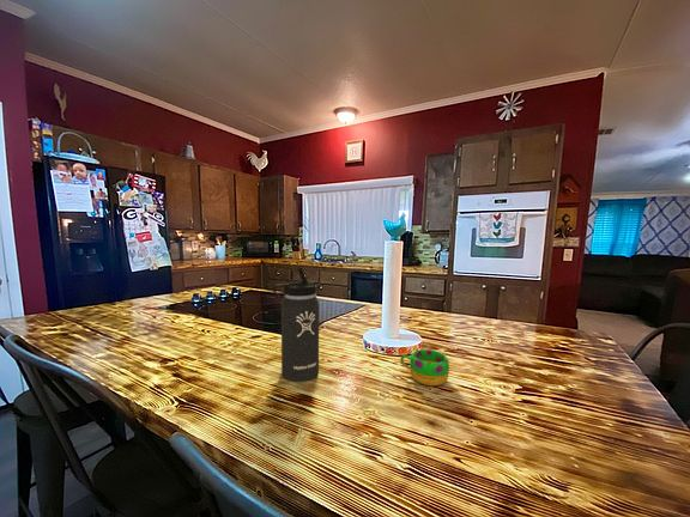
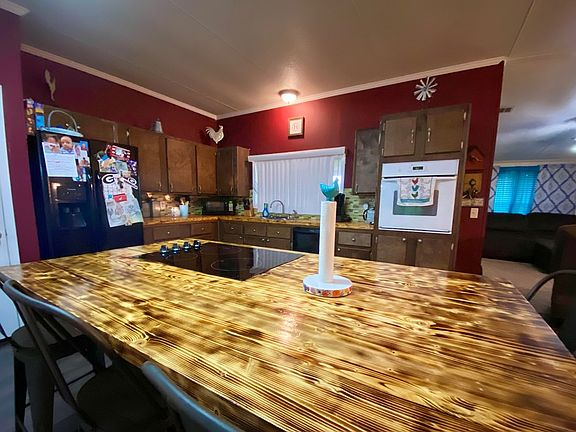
- mug [399,348,450,388]
- thermos bottle [271,266,320,383]
